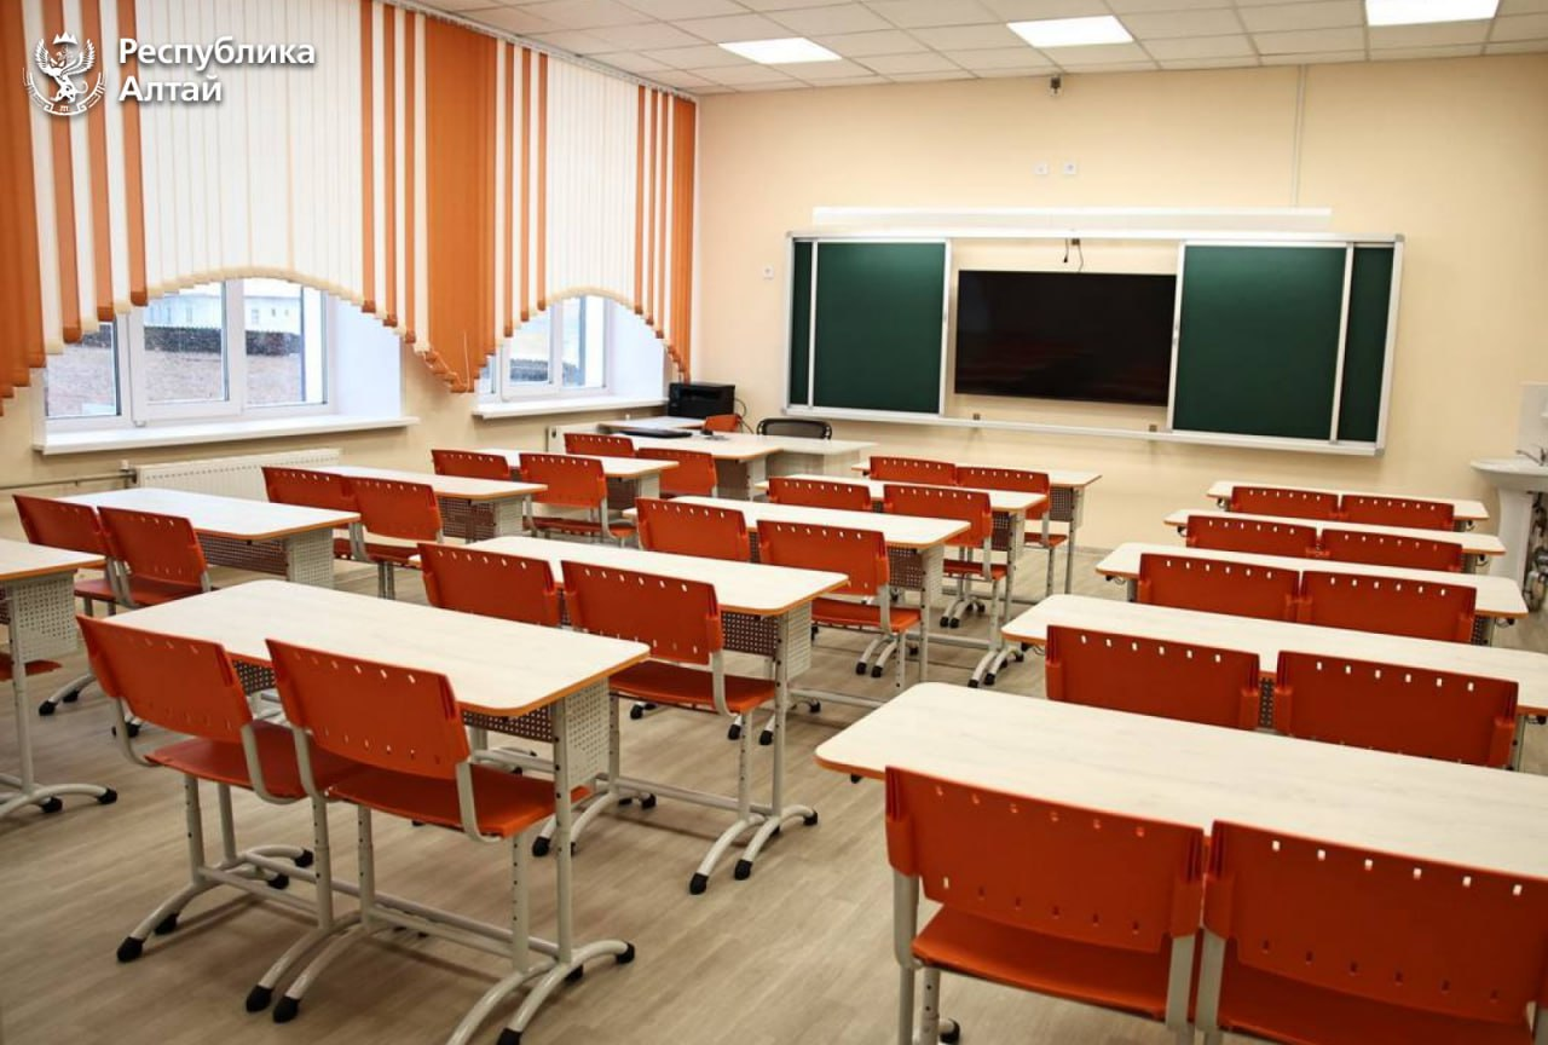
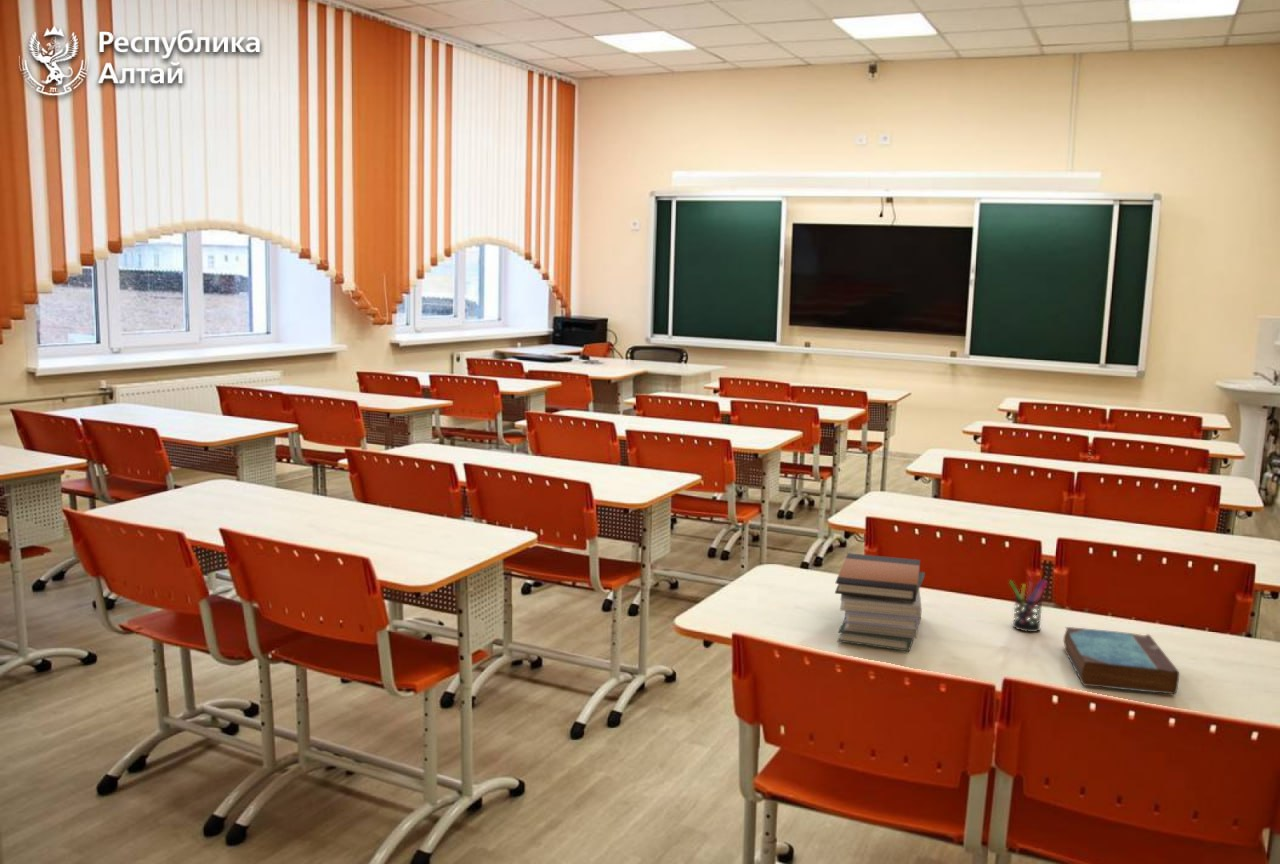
+ pen holder [1008,571,1049,633]
+ book [1063,626,1180,696]
+ book stack [834,552,926,652]
